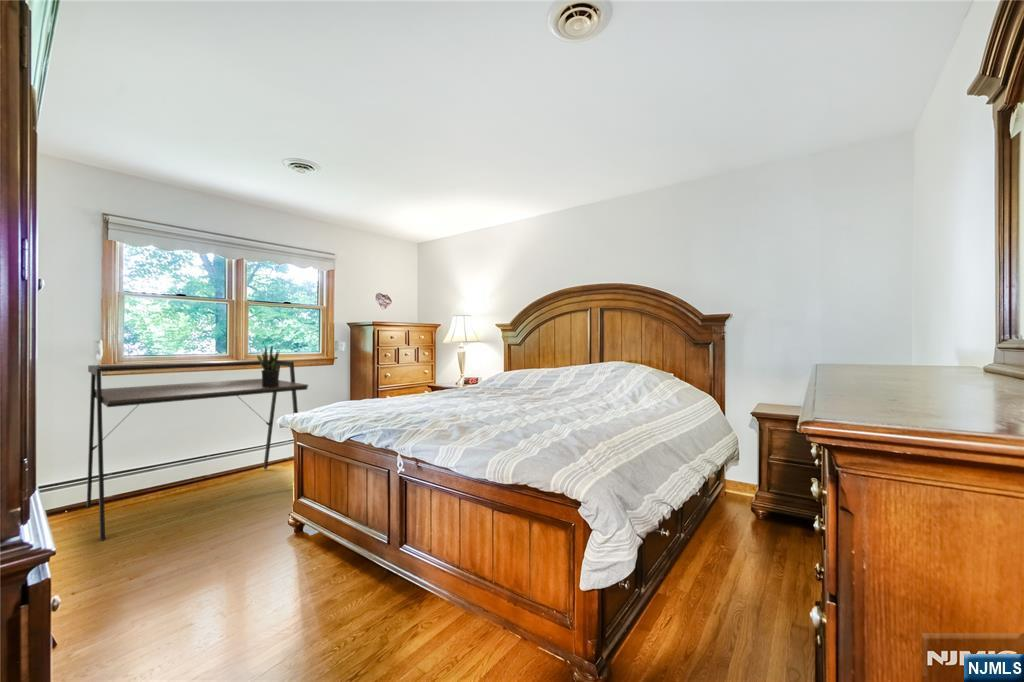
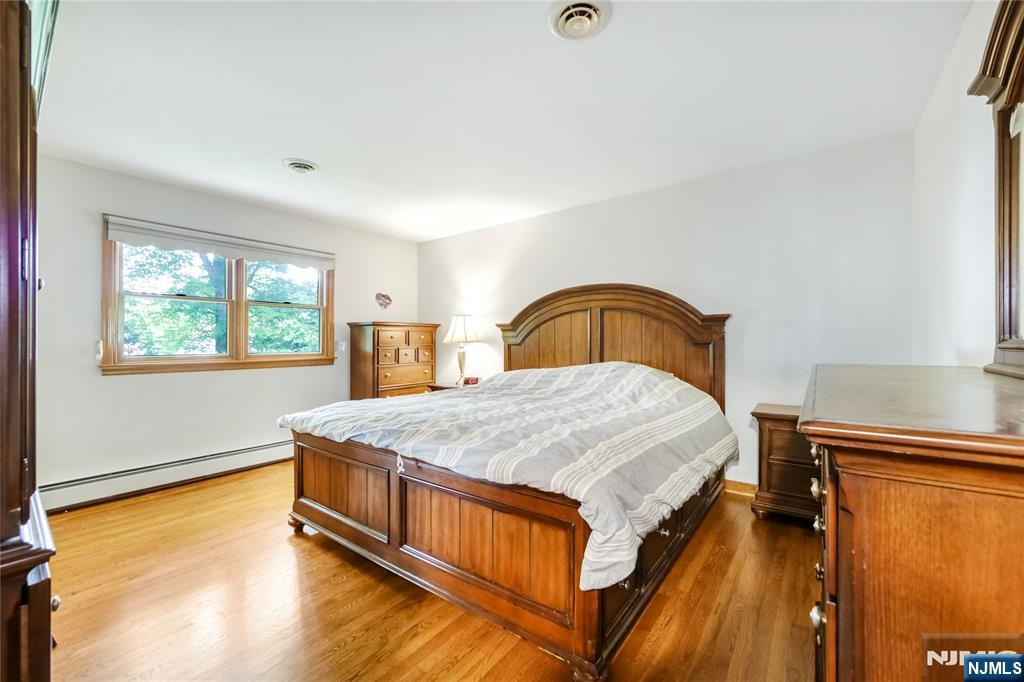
- desk [86,359,309,542]
- potted plant [256,345,281,387]
